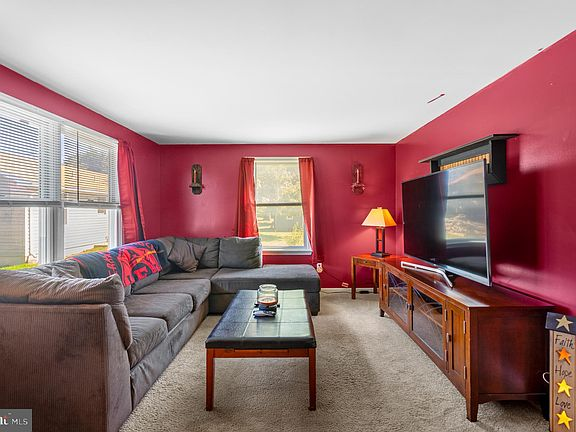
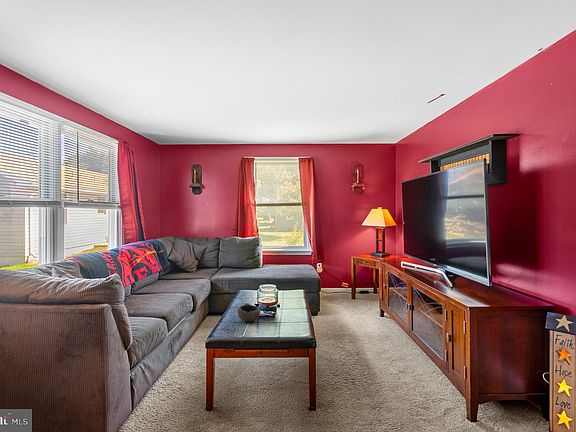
+ bowl [237,302,261,323]
